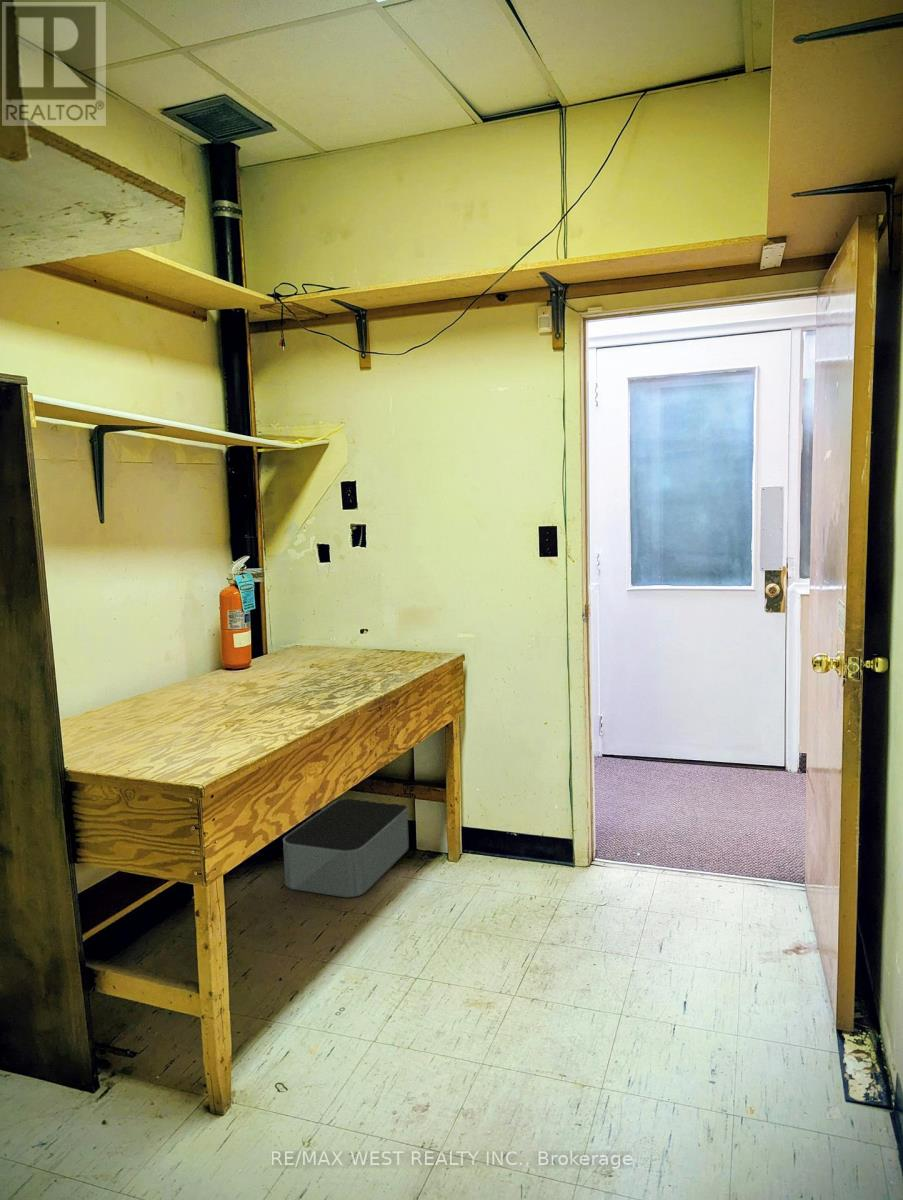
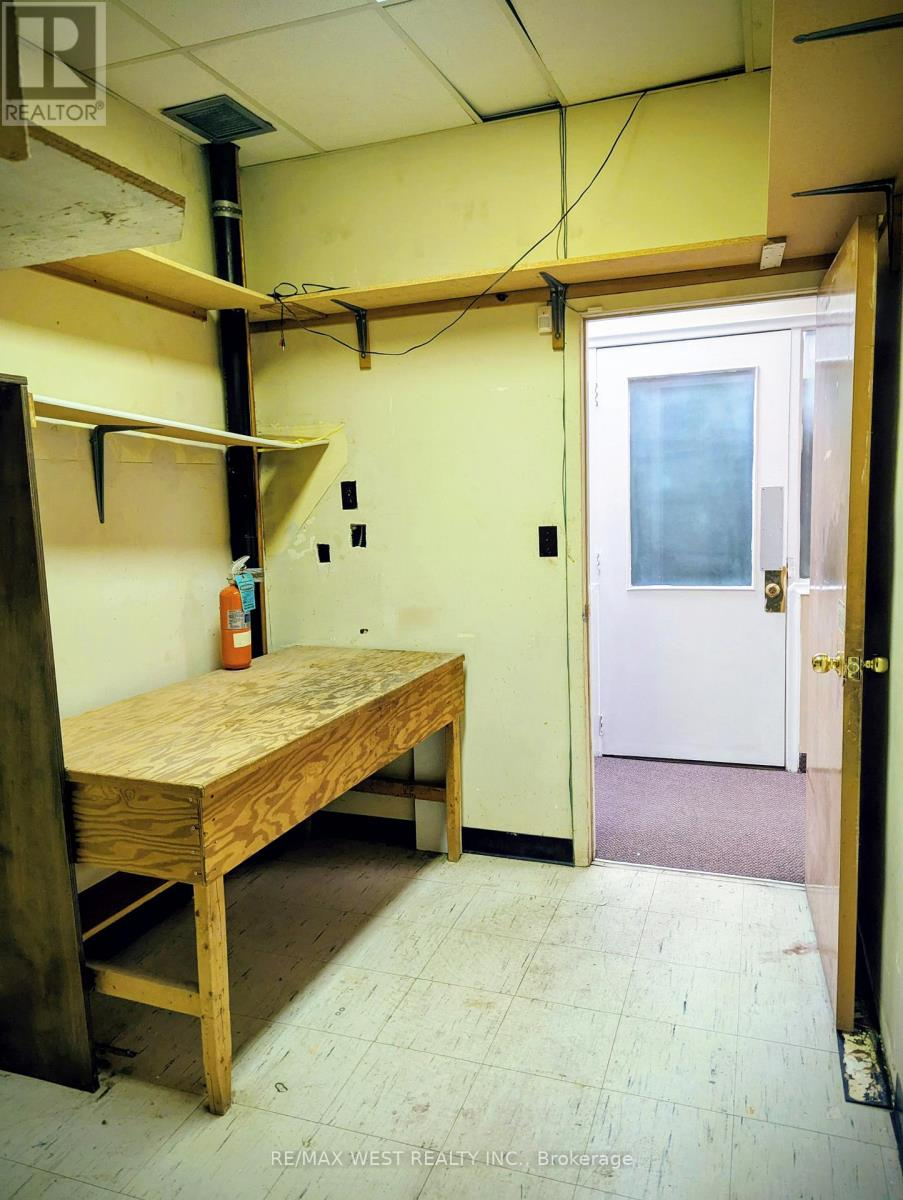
- storage bin [282,798,410,898]
